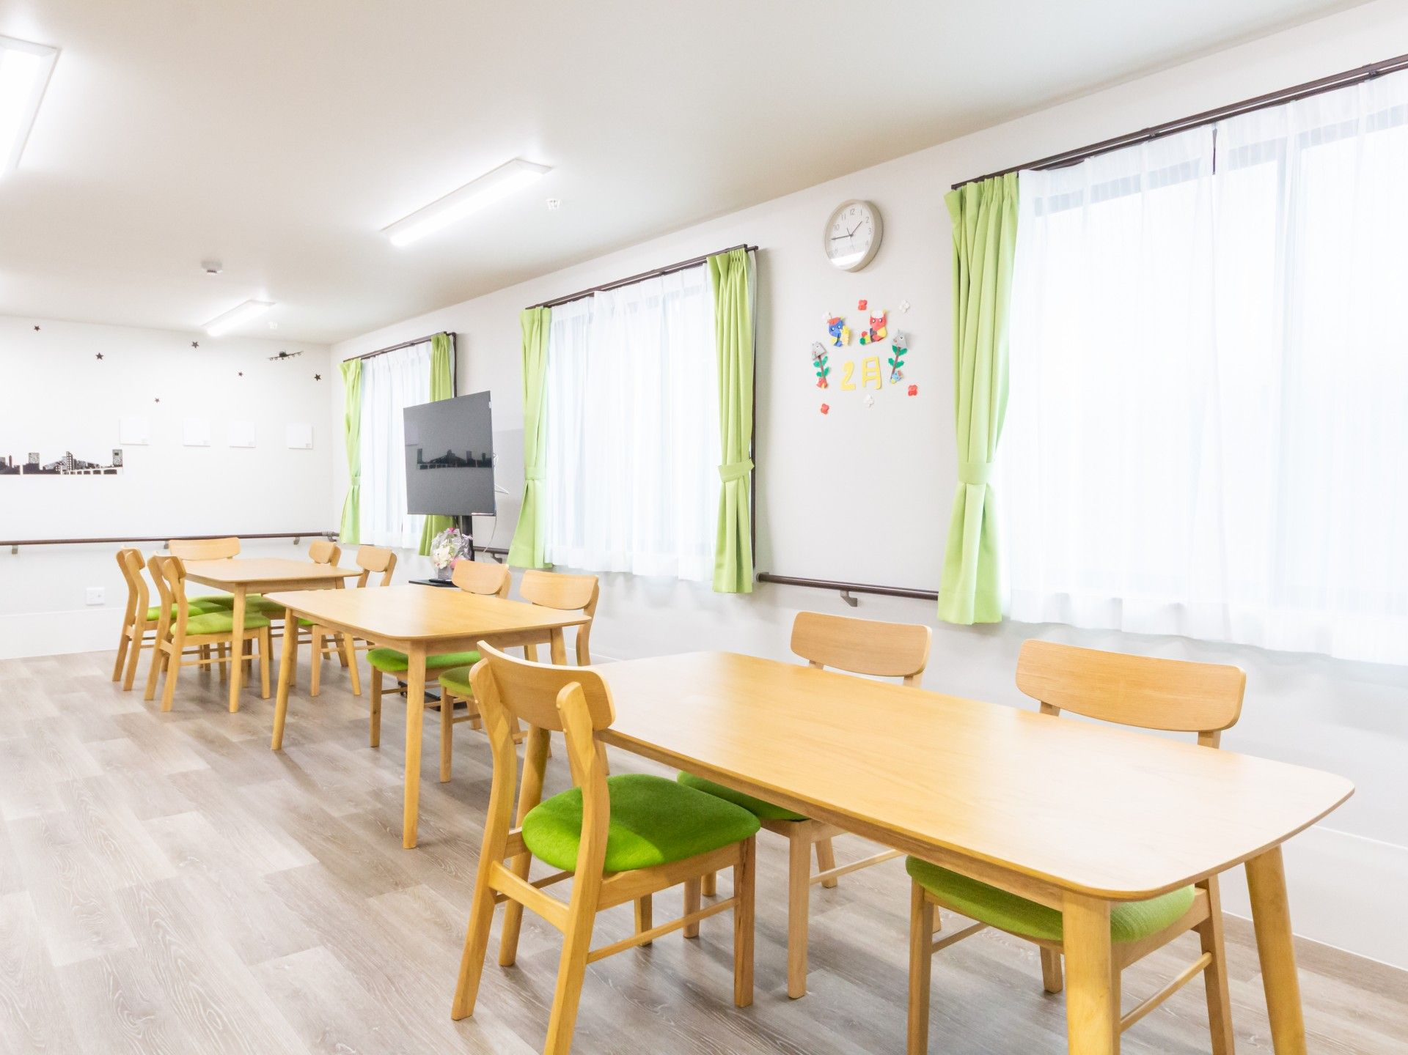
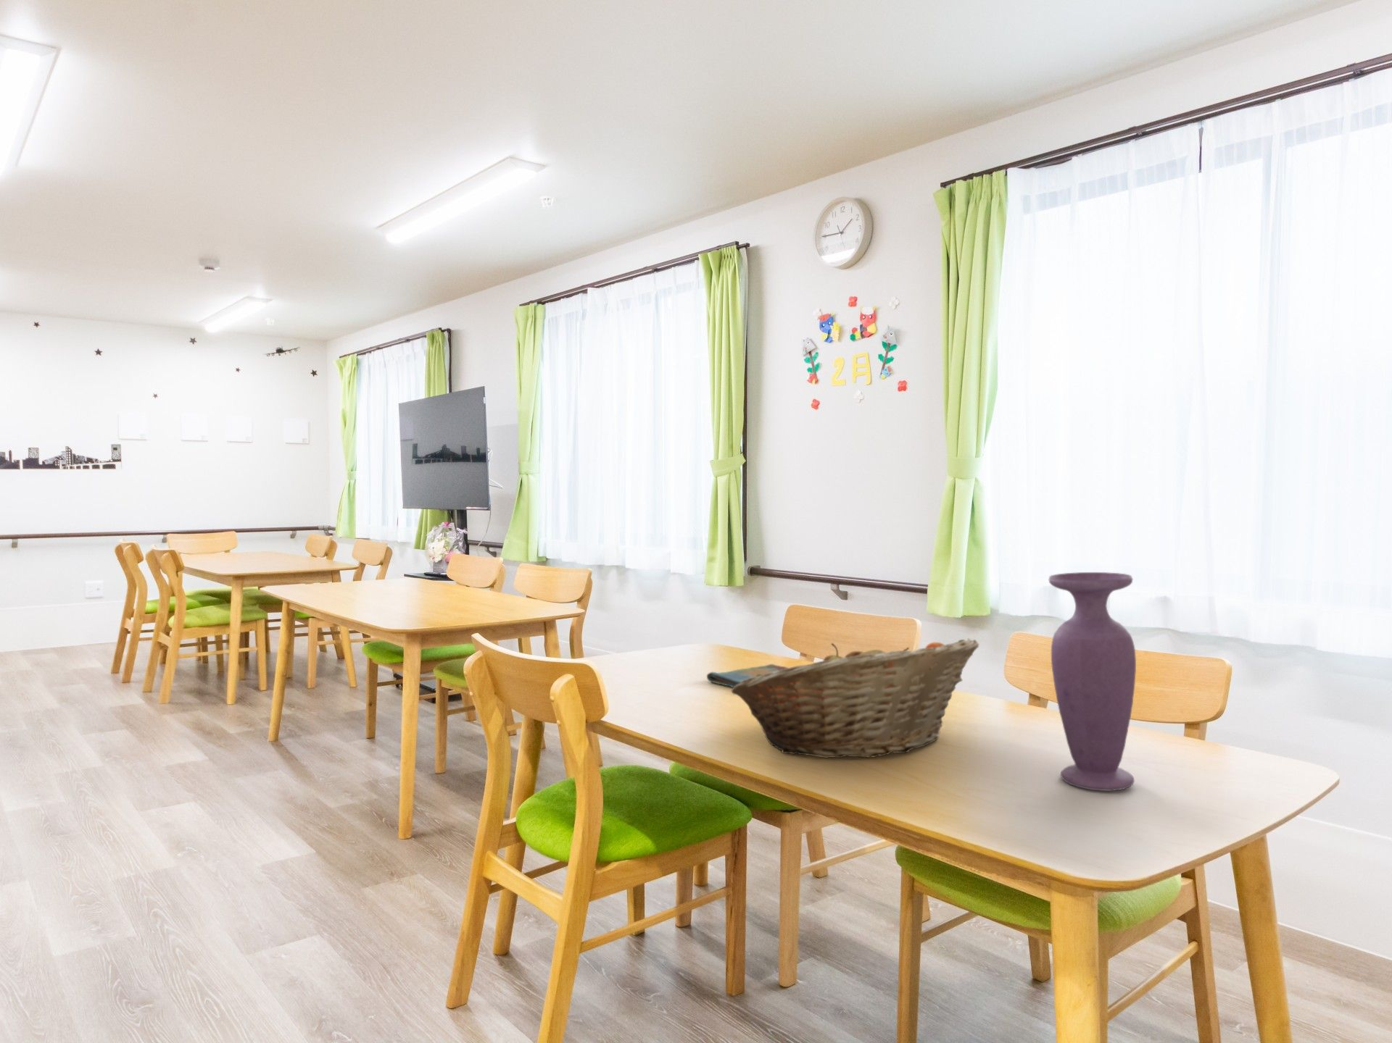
+ vase [1048,572,1137,792]
+ fruit basket [731,638,980,759]
+ dish towel [706,664,789,688]
